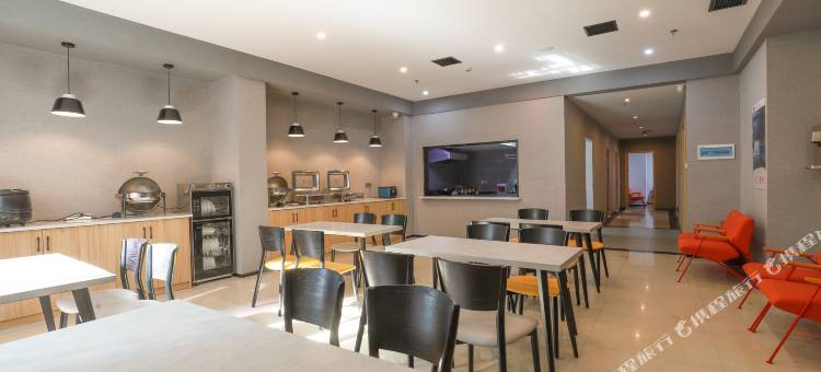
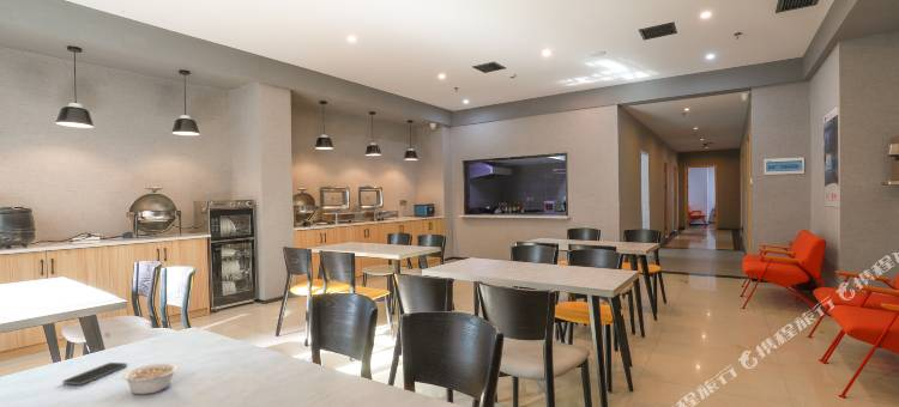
+ legume [121,362,179,395]
+ smartphone [61,362,128,385]
